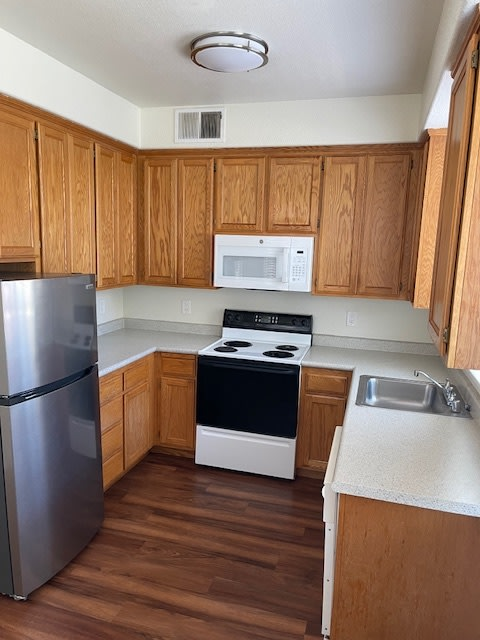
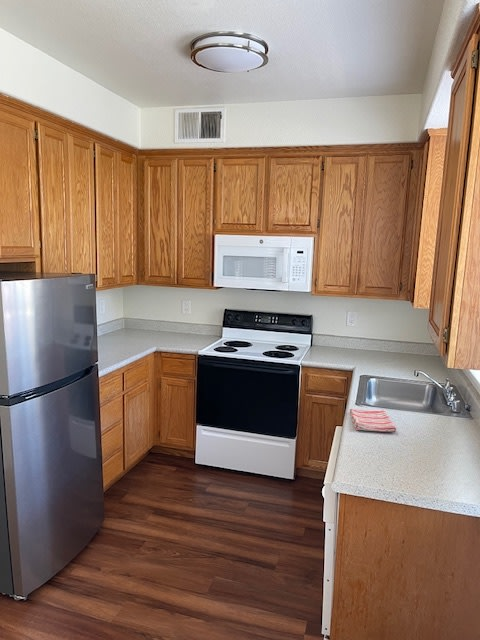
+ dish towel [349,408,397,433]
